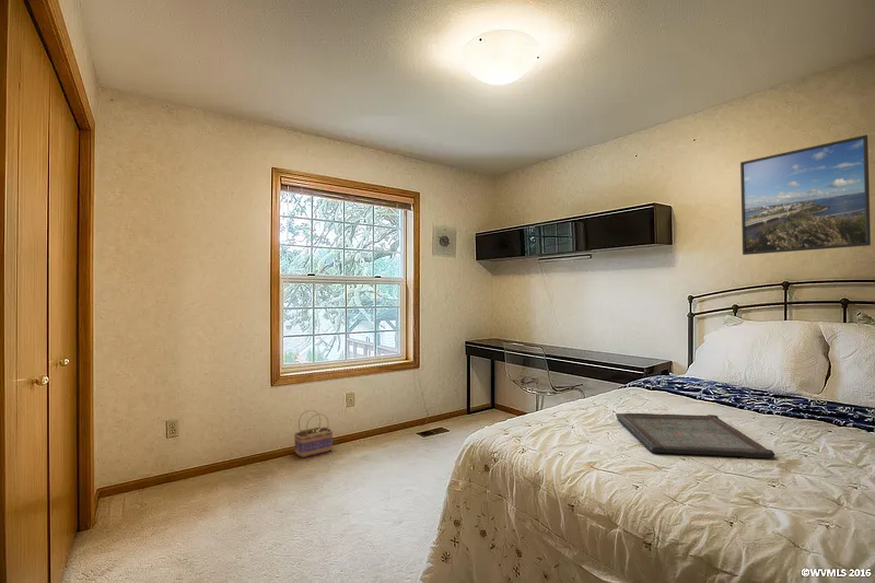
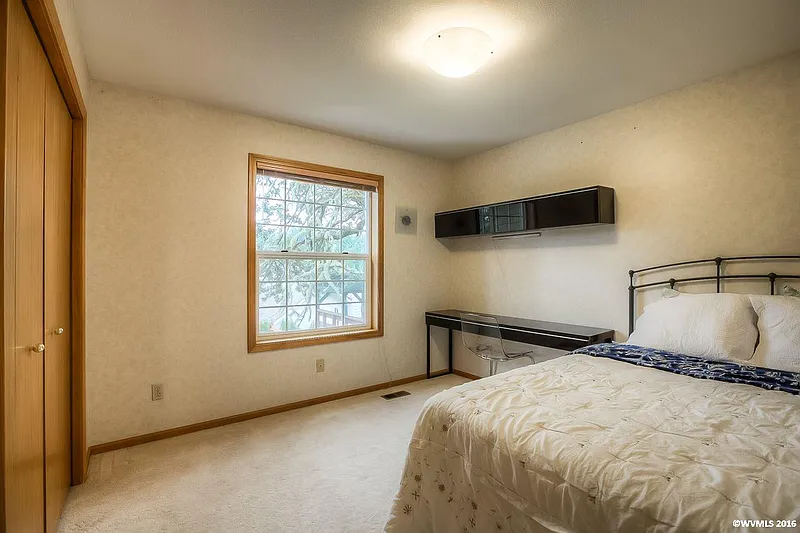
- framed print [739,133,872,256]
- basket [293,409,334,458]
- serving tray [615,412,777,459]
